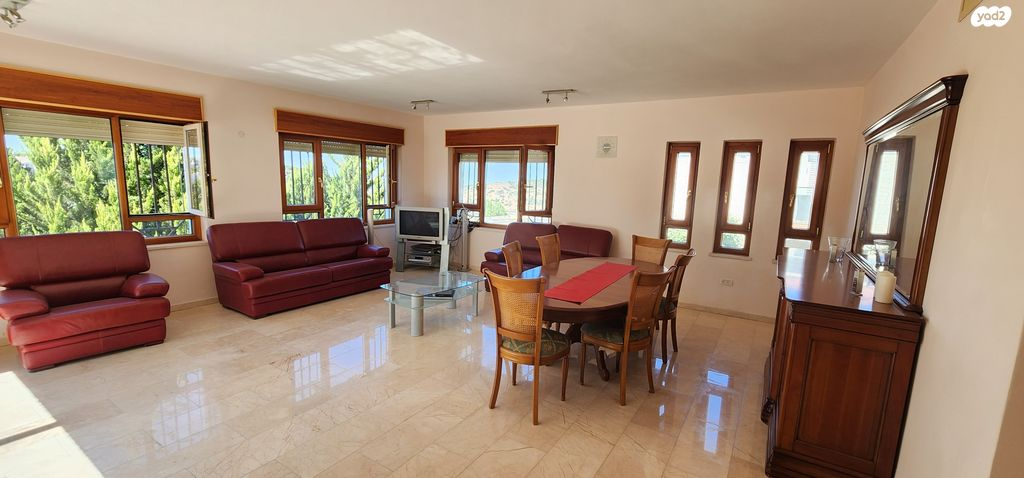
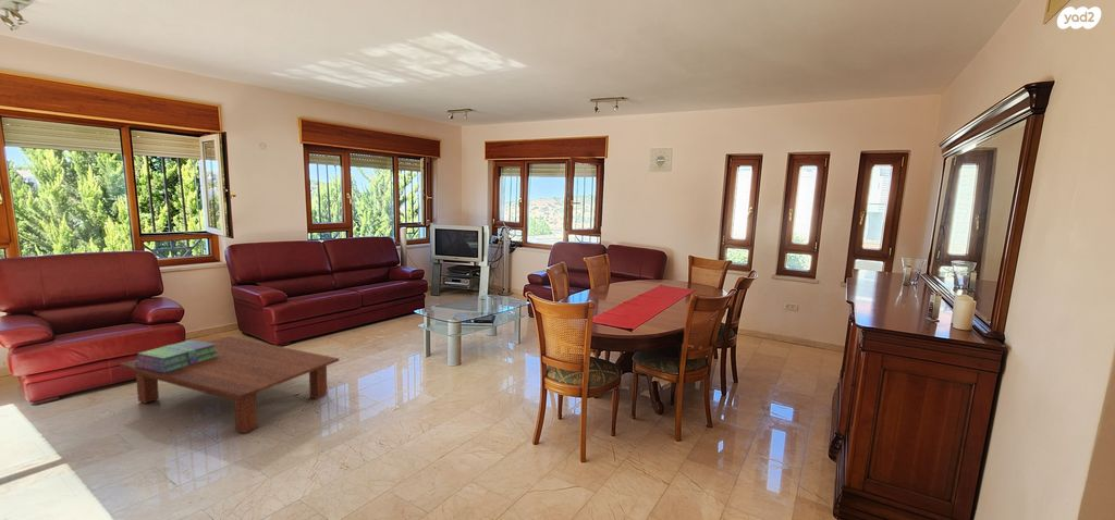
+ coffee table [119,335,340,434]
+ stack of books [135,338,219,372]
